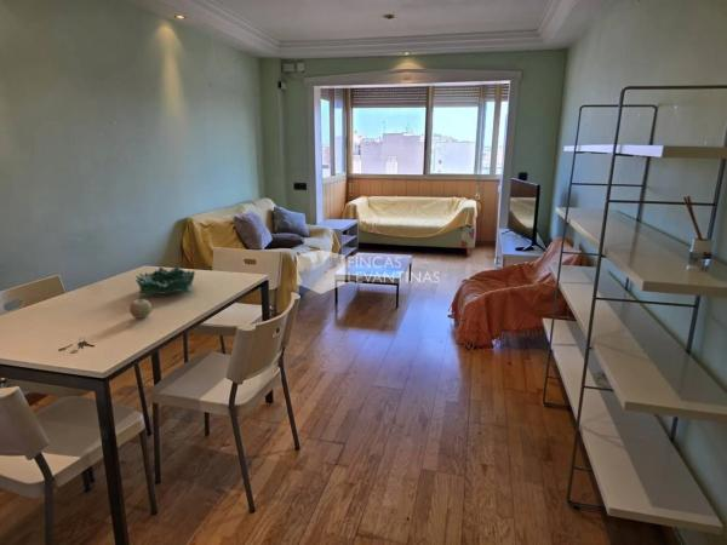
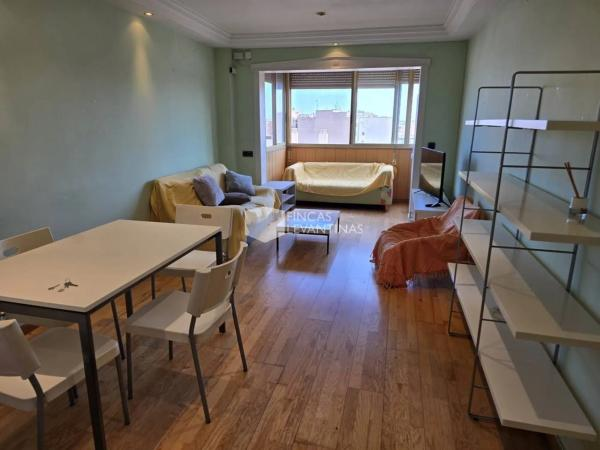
- fruit [128,296,153,320]
- decorative bowl [134,265,196,297]
